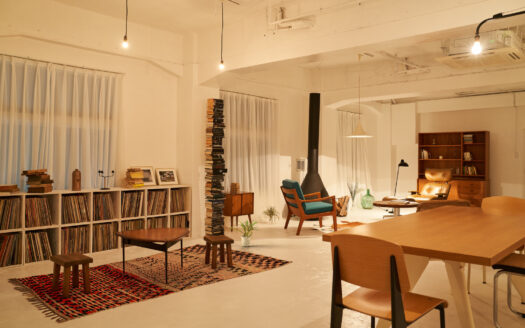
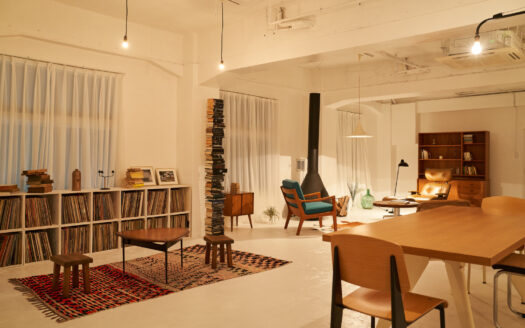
- potted plant [229,219,260,248]
